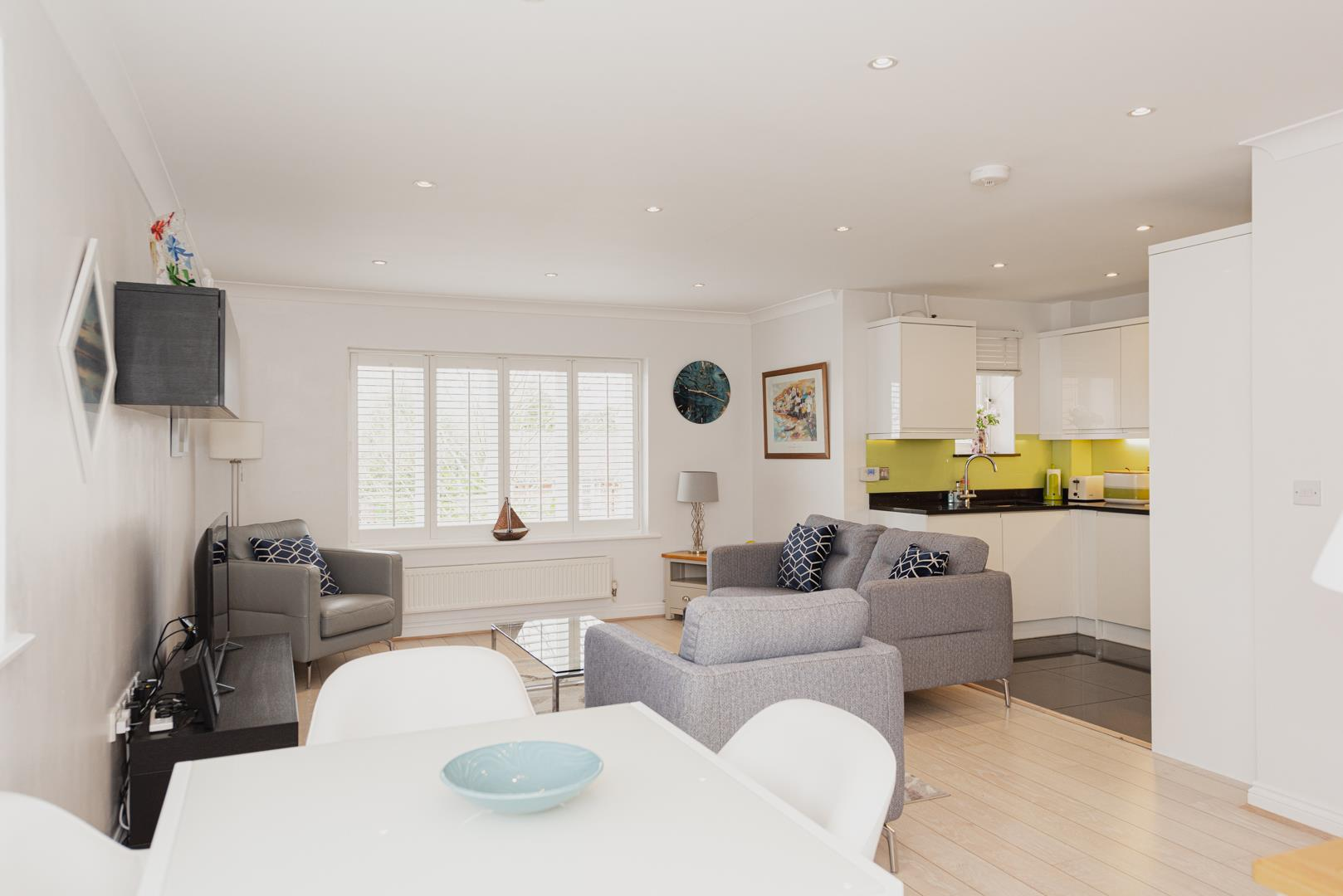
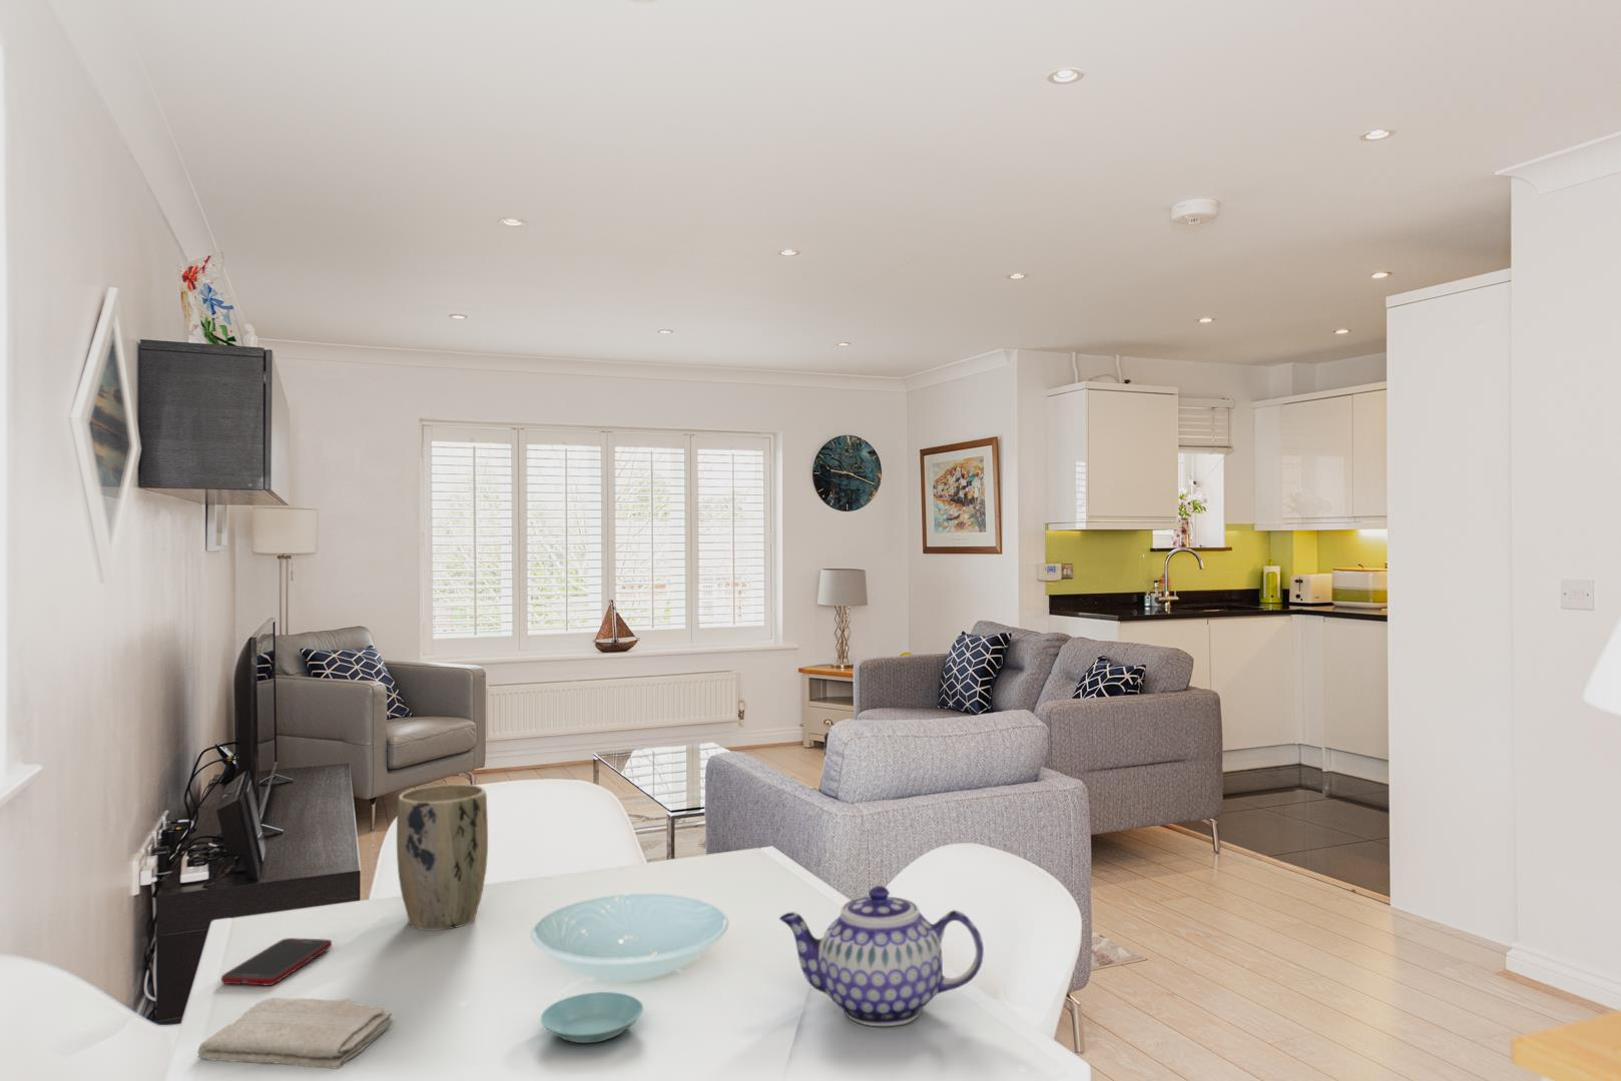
+ washcloth [198,997,393,1070]
+ cell phone [221,937,333,986]
+ saucer [540,991,645,1044]
+ teapot [779,884,985,1027]
+ plant pot [396,783,489,931]
